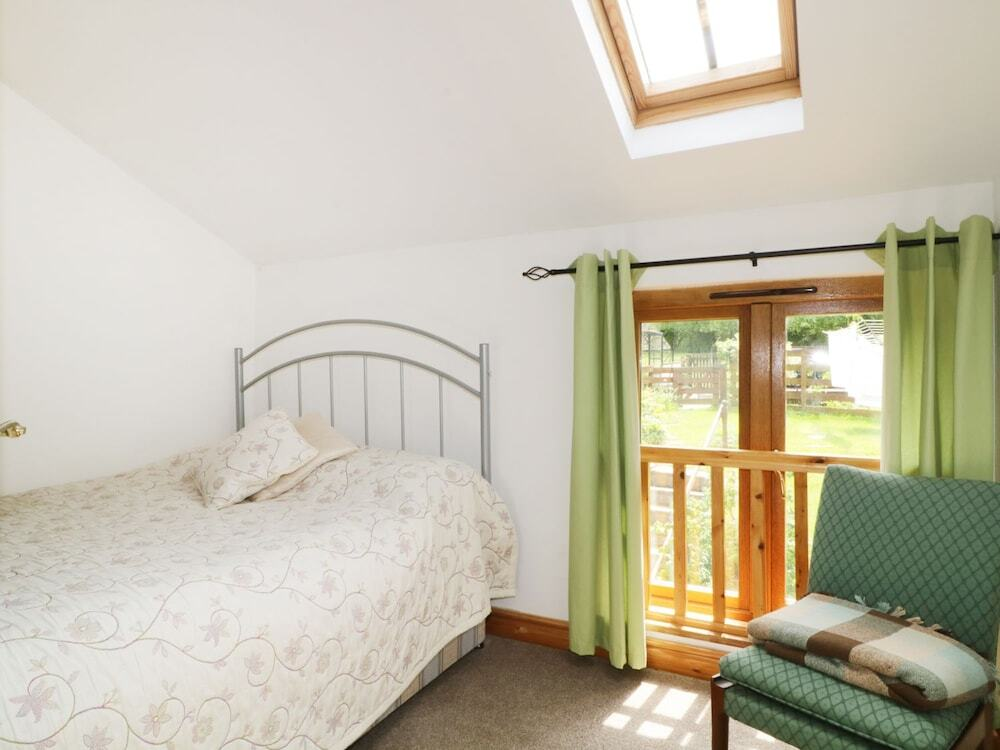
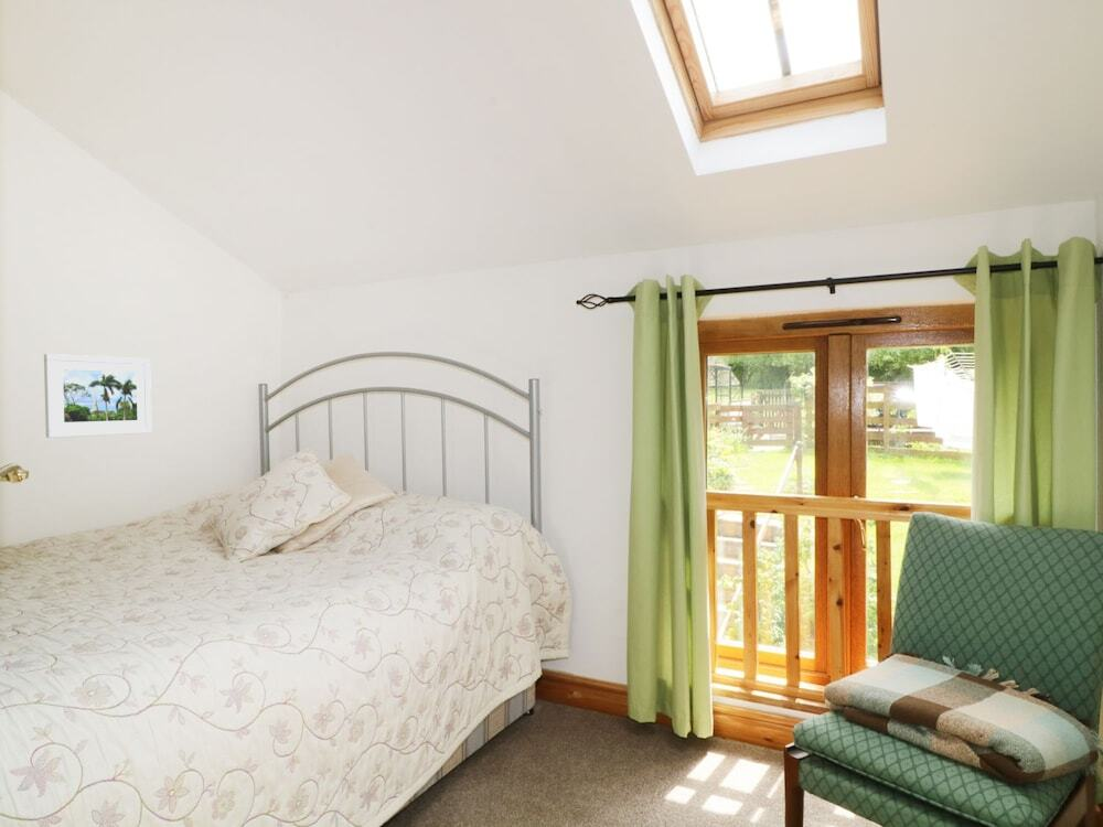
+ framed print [43,353,152,439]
